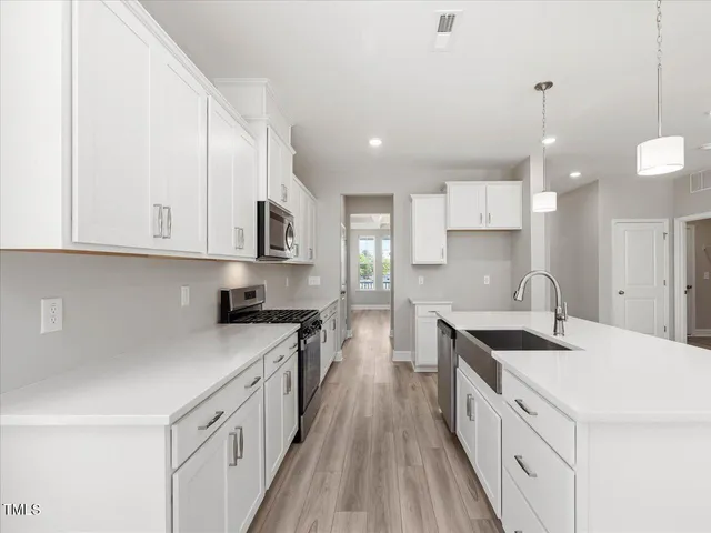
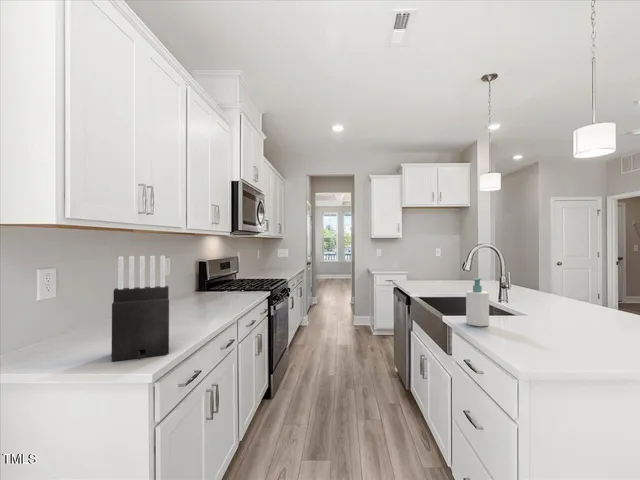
+ knife block [111,255,170,362]
+ soap bottle [465,277,490,327]
